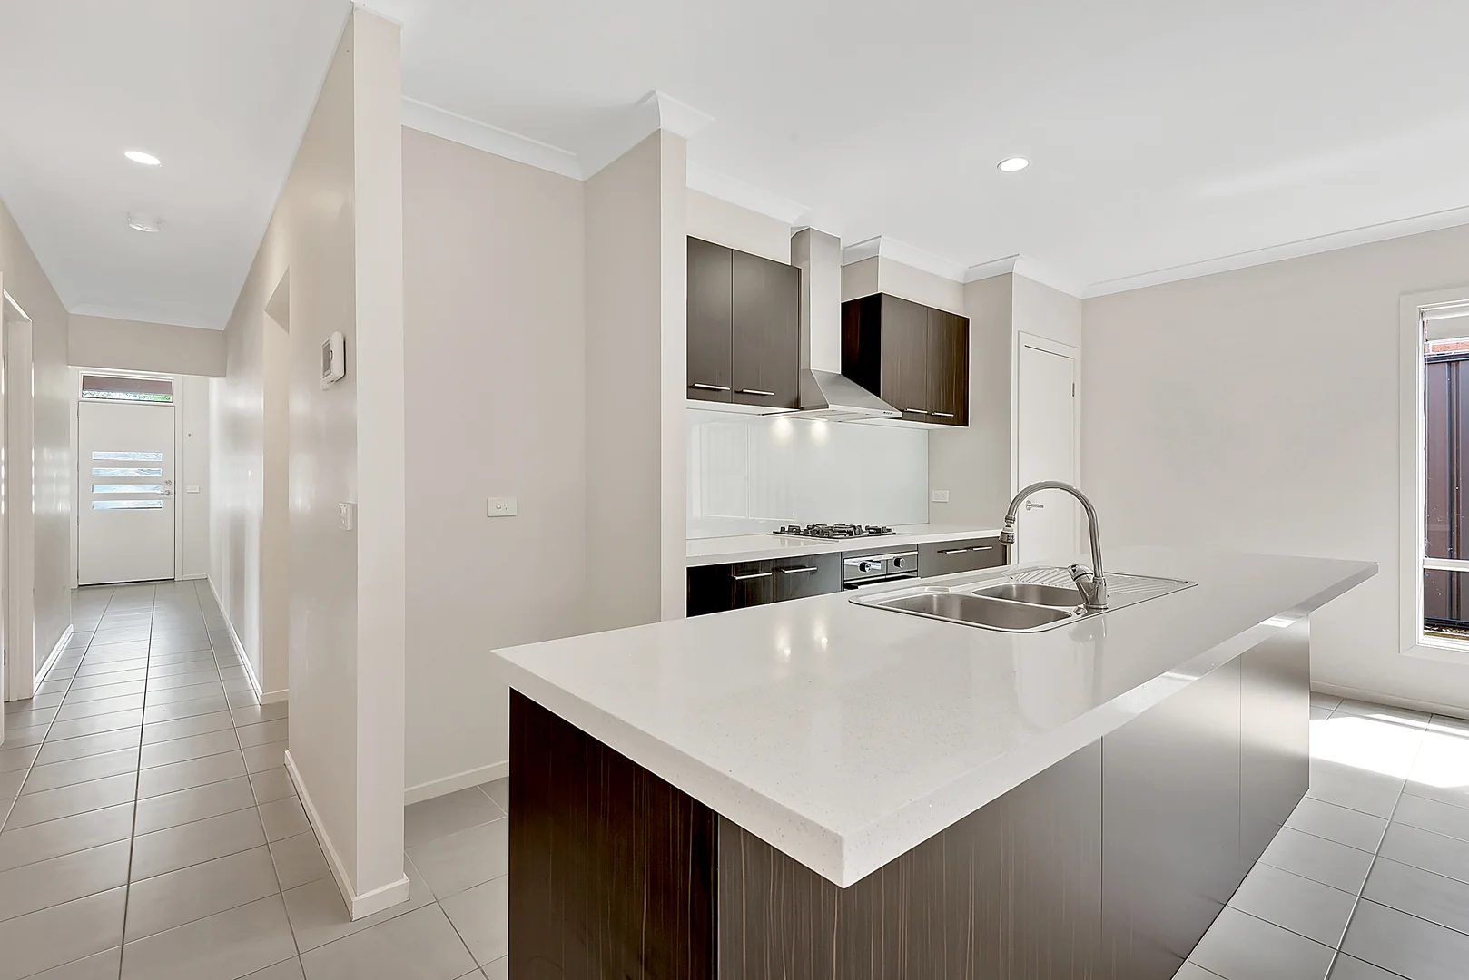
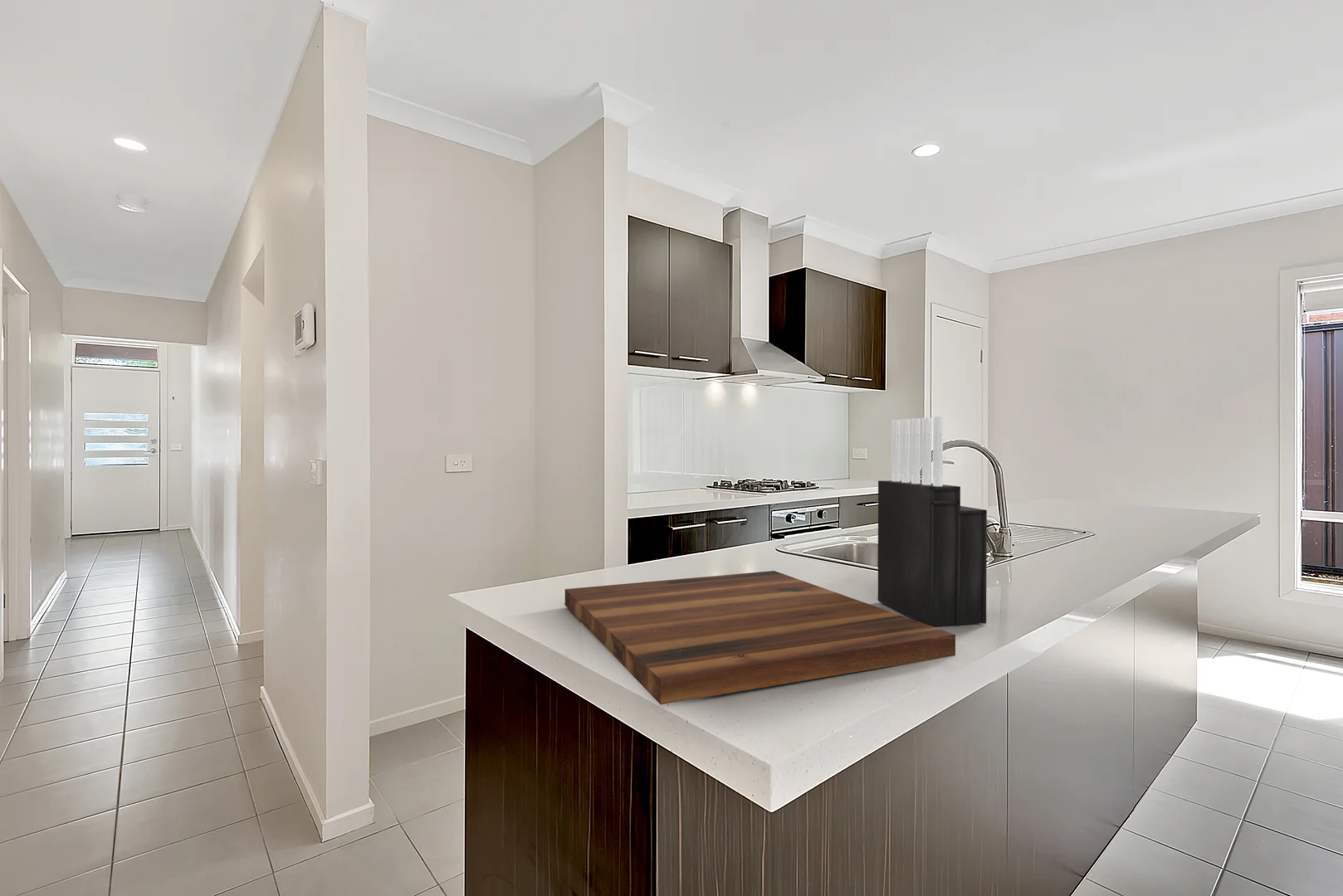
+ cutting board [564,570,956,705]
+ knife block [877,416,988,626]
